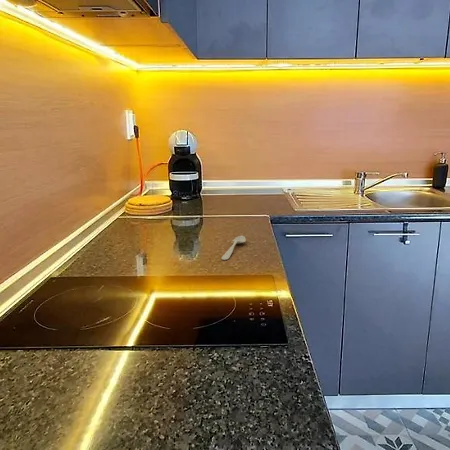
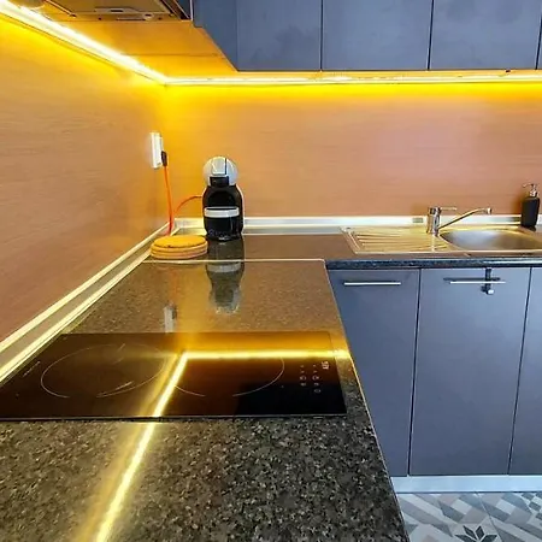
- spoon [220,234,247,261]
